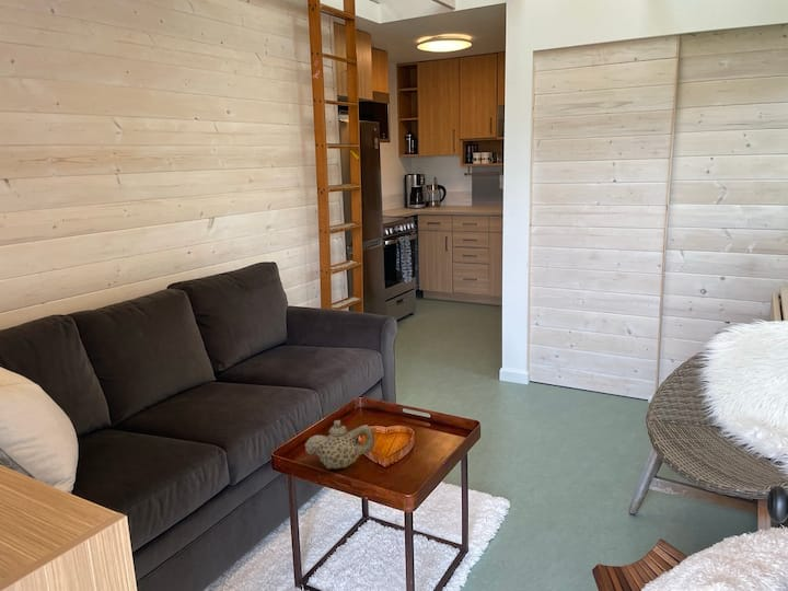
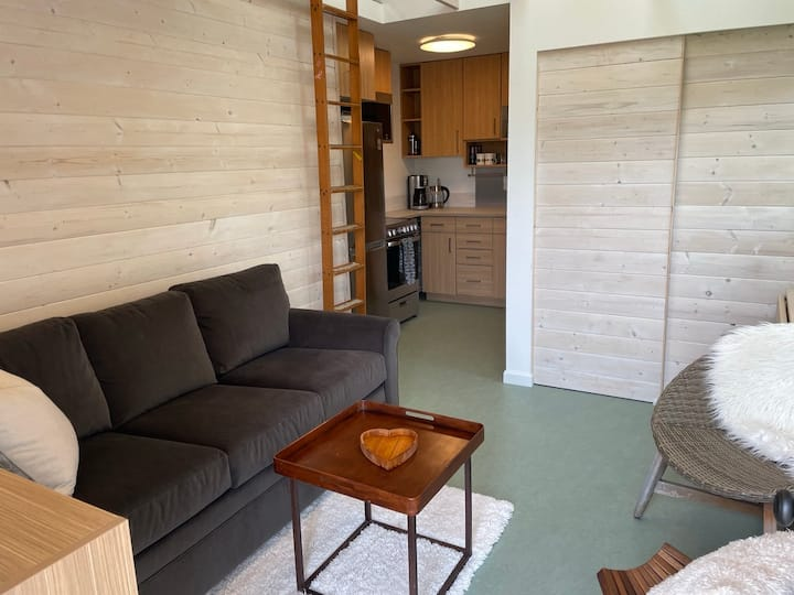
- teapot [304,419,375,471]
